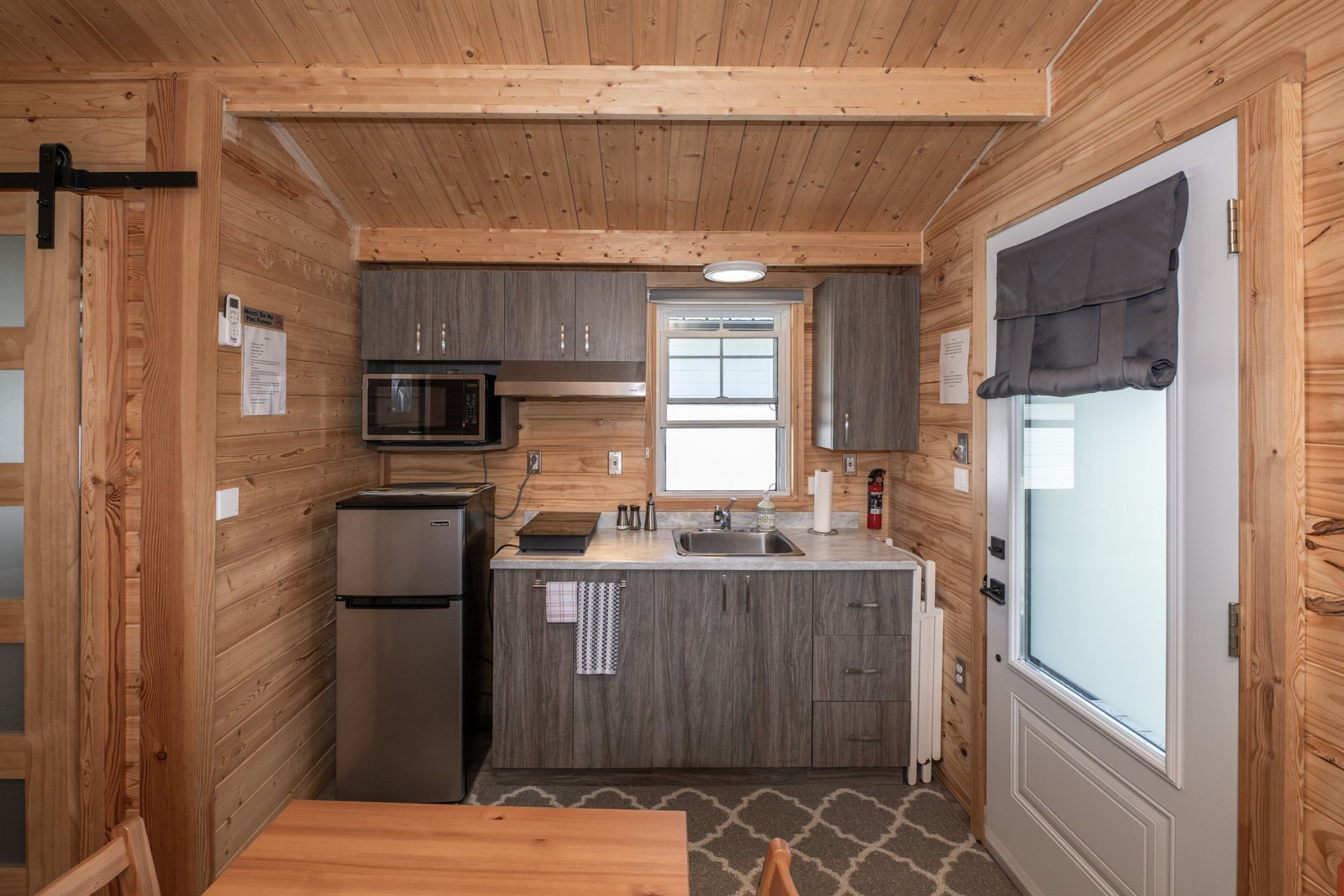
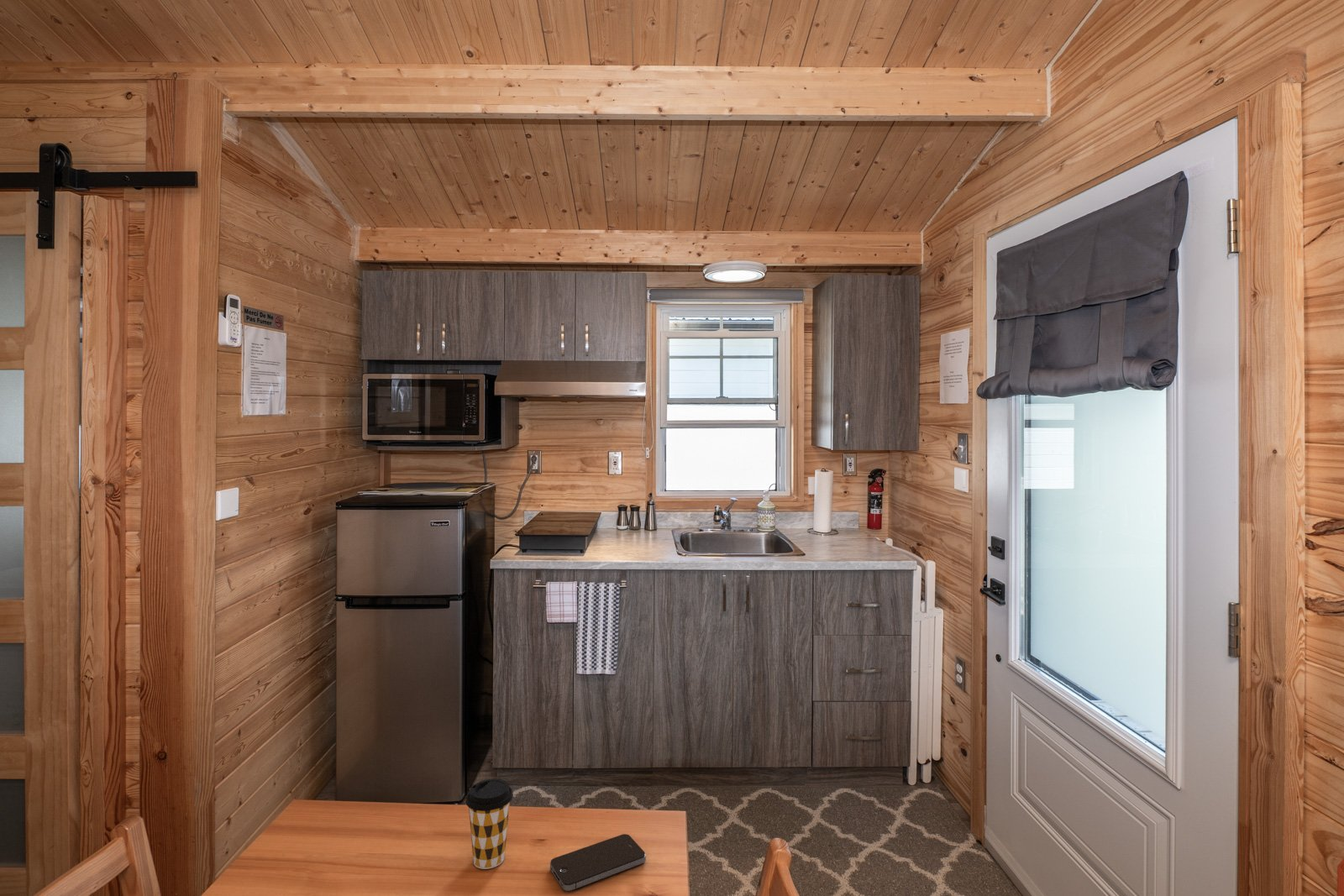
+ coffee cup [465,778,514,870]
+ smartphone [549,833,647,893]
